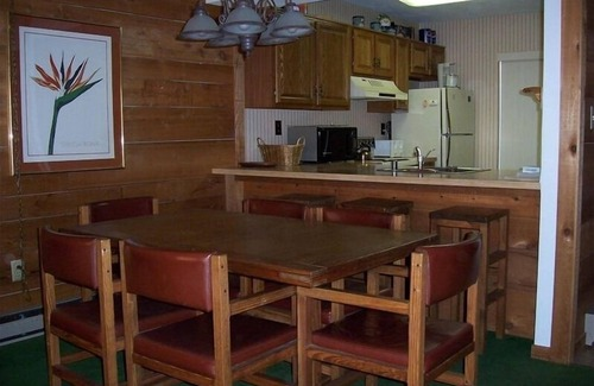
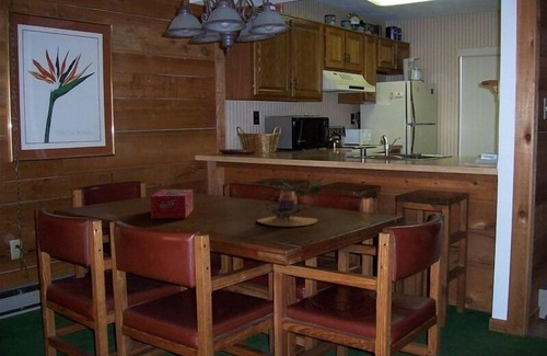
+ plant [256,176,334,227]
+ tissue box [150,188,195,220]
